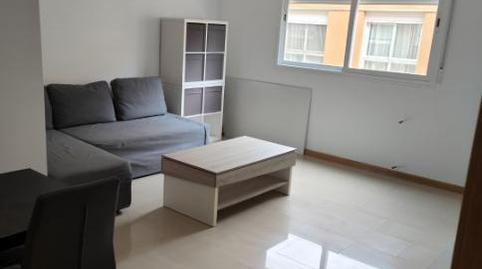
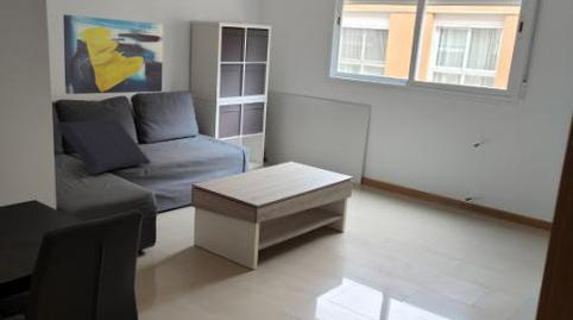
+ wall art [62,13,164,95]
+ cushion [55,115,152,176]
